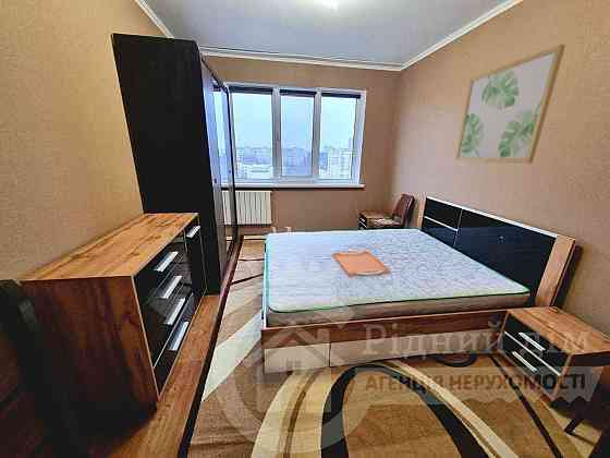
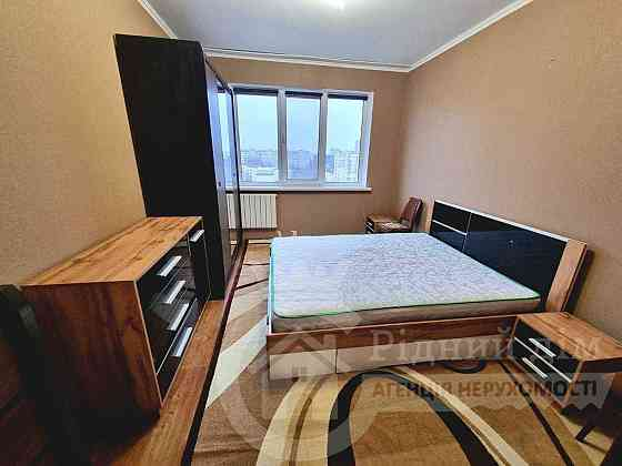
- wall art [454,44,566,165]
- serving tray [331,250,391,276]
